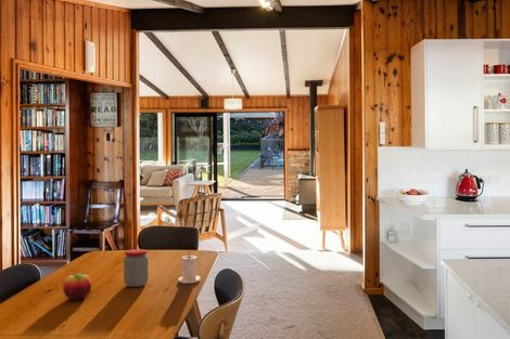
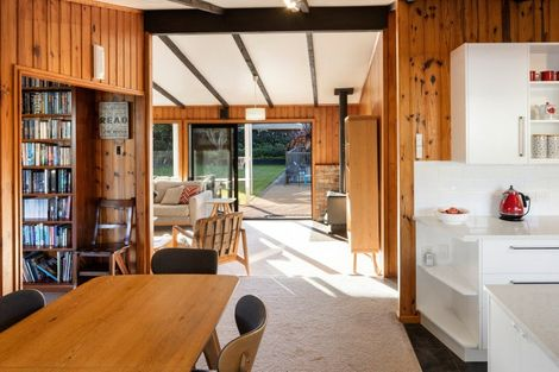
- candle [178,253,201,285]
- fruit [62,272,92,301]
- jar [123,248,150,288]
